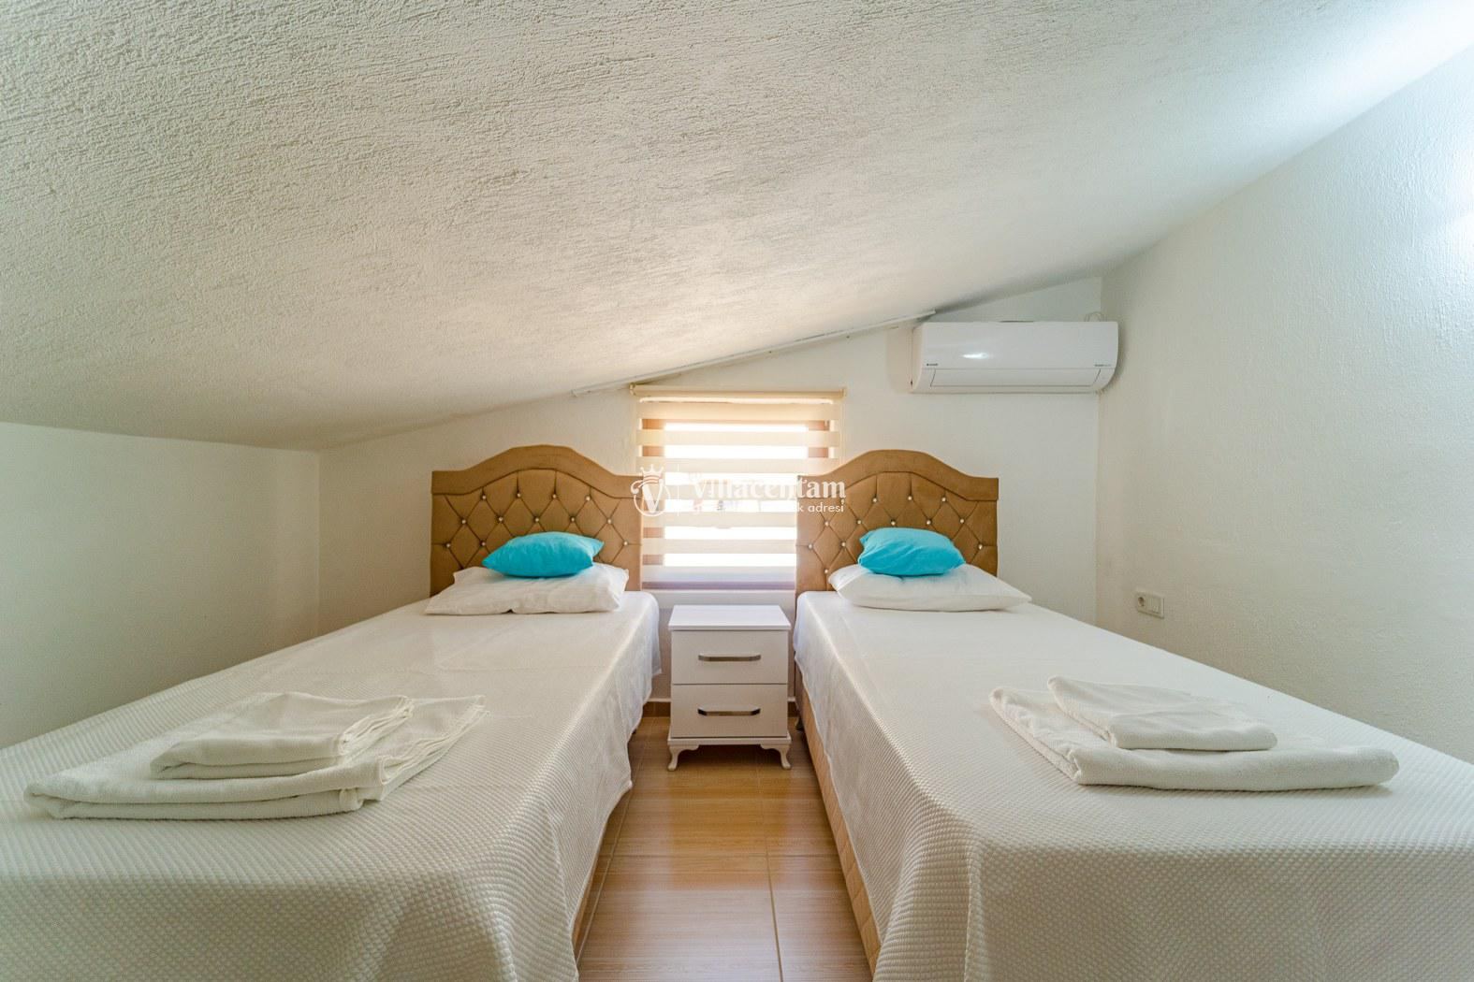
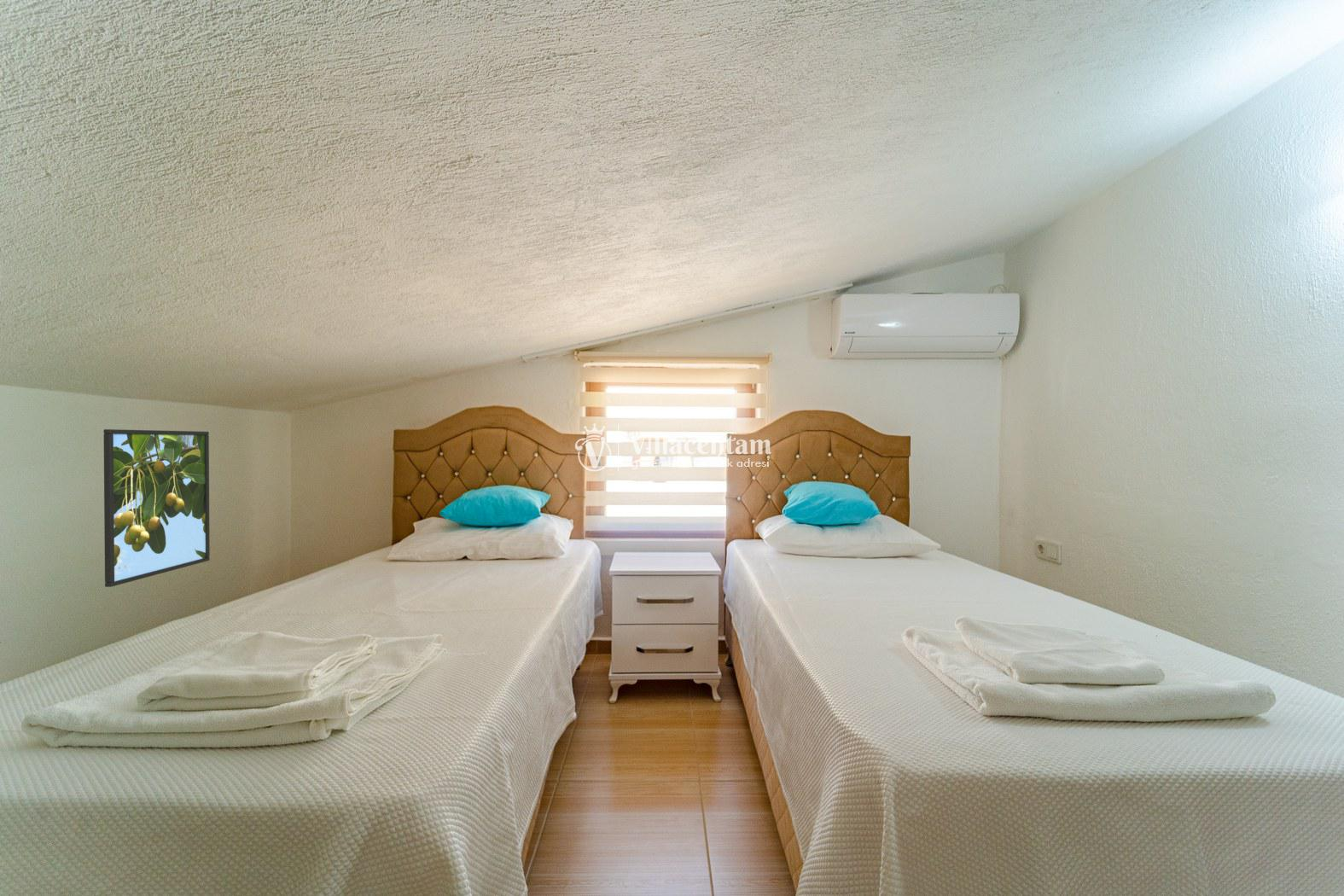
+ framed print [102,428,211,588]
